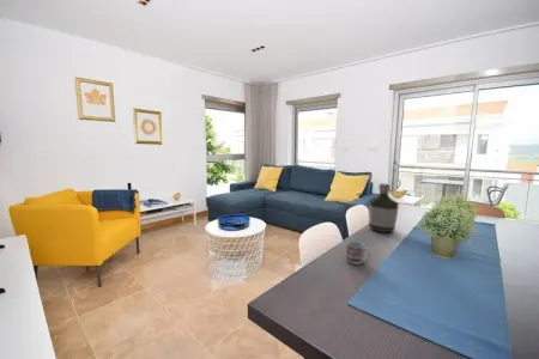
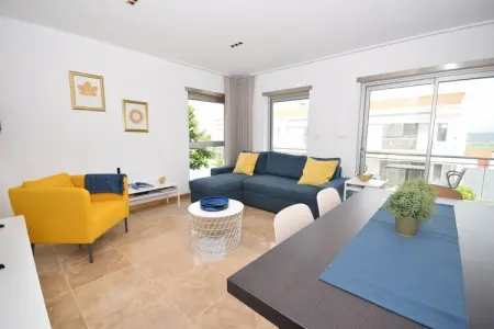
- bottle [368,182,400,233]
- cup [345,239,371,266]
